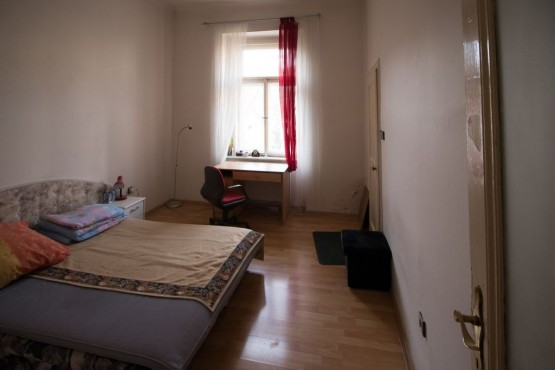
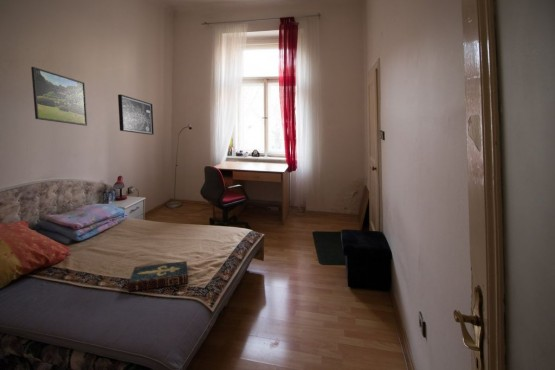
+ wall art [117,93,155,136]
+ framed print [30,66,88,127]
+ book [127,260,189,293]
